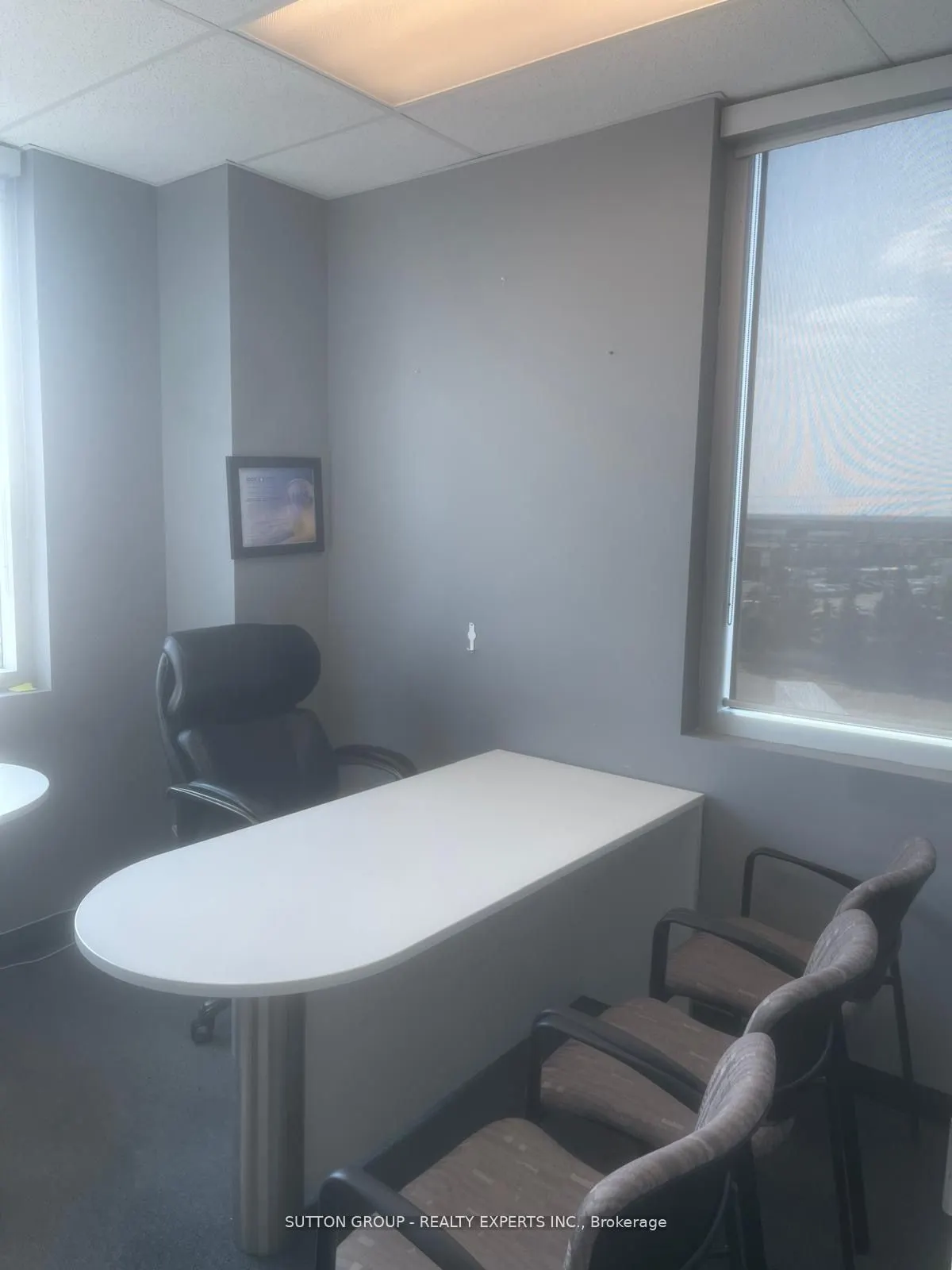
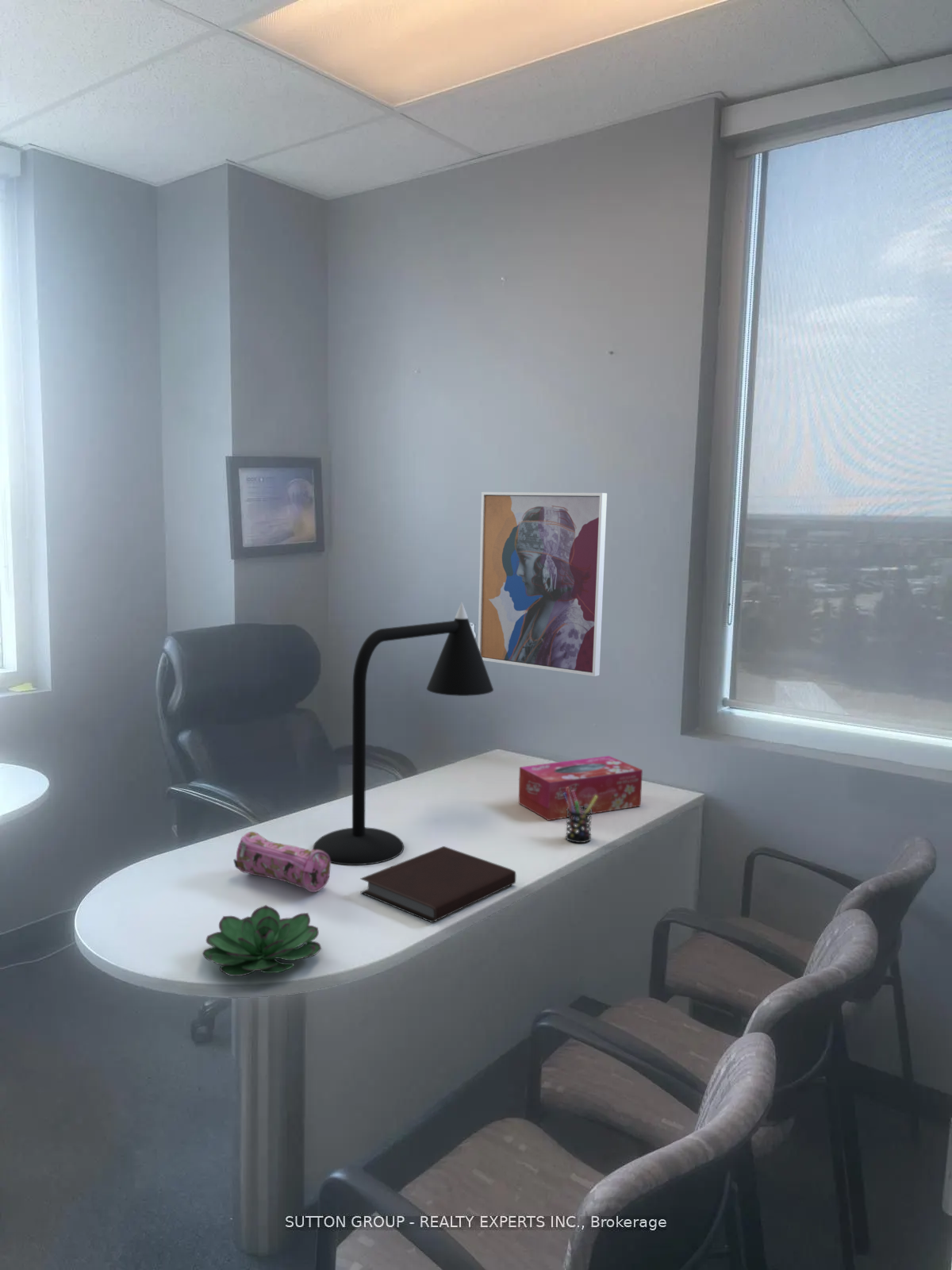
+ tissue box [518,755,643,822]
+ pencil case [232,831,332,893]
+ wall art [477,491,608,677]
+ pen holder [563,787,597,844]
+ notebook [359,845,516,923]
+ desk lamp [312,601,494,866]
+ succulent plant [202,904,322,977]
